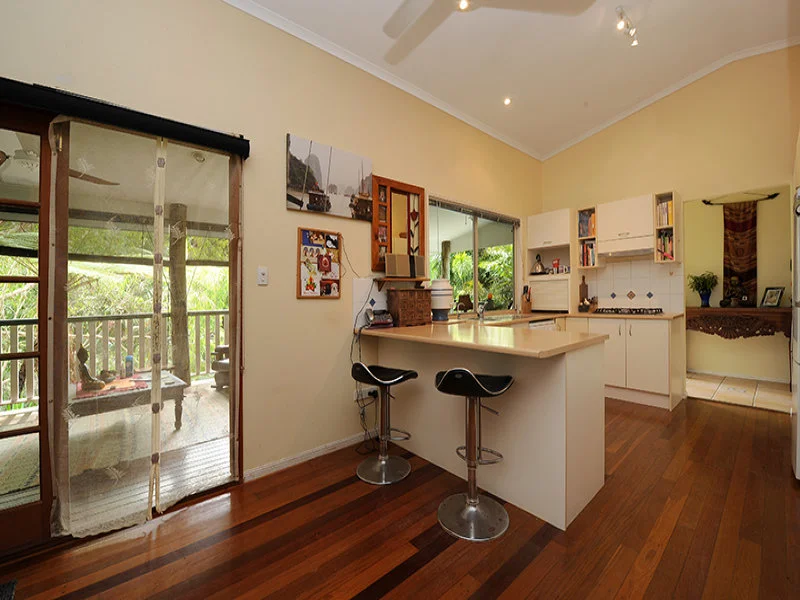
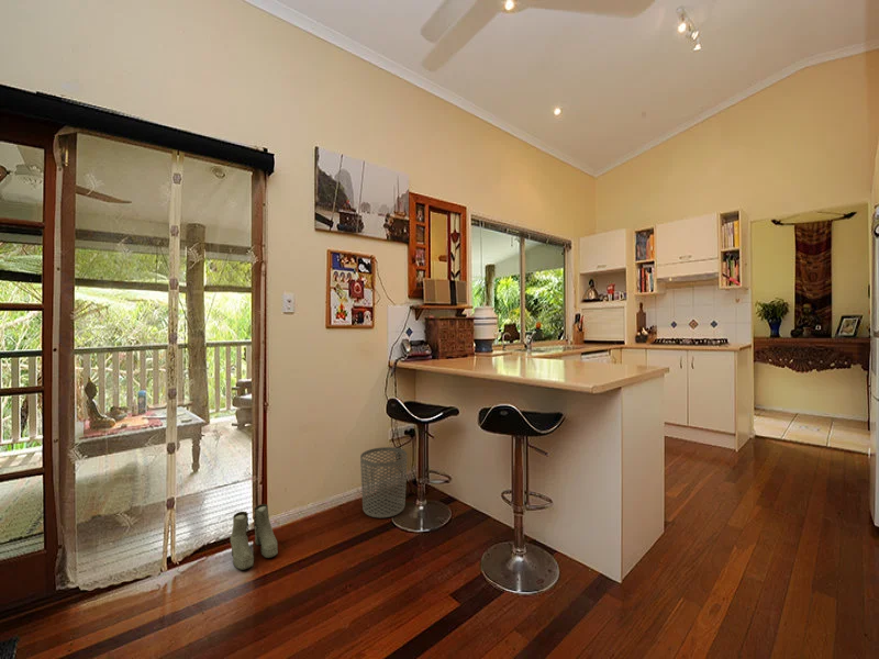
+ boots [230,503,279,571]
+ waste bin [359,446,408,518]
